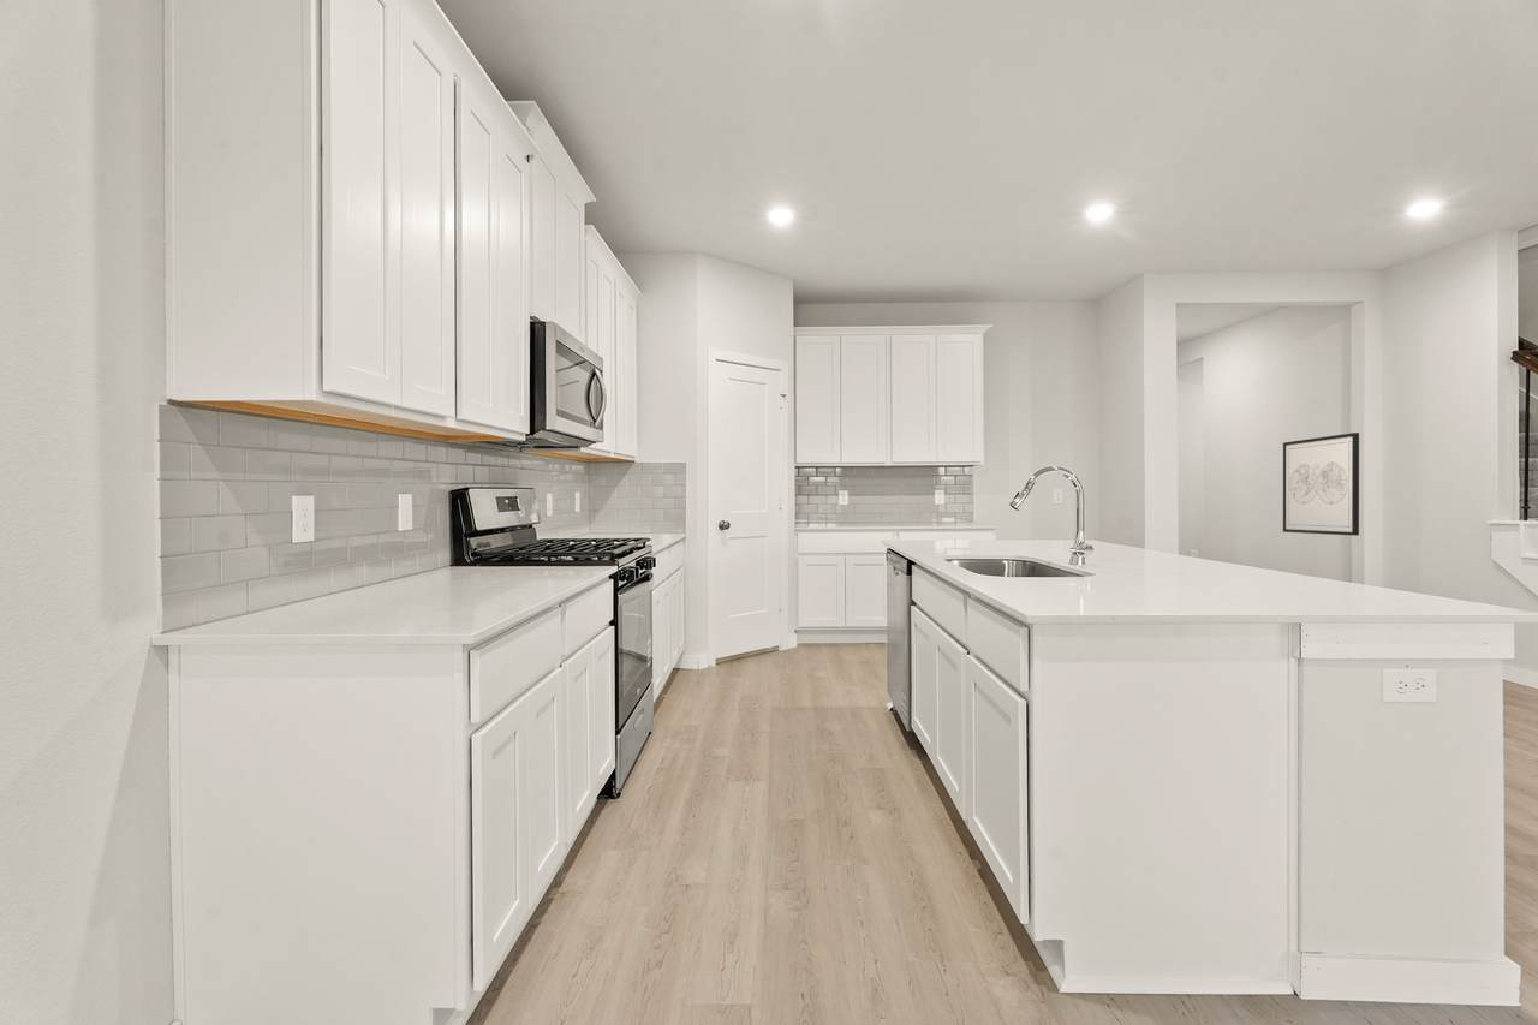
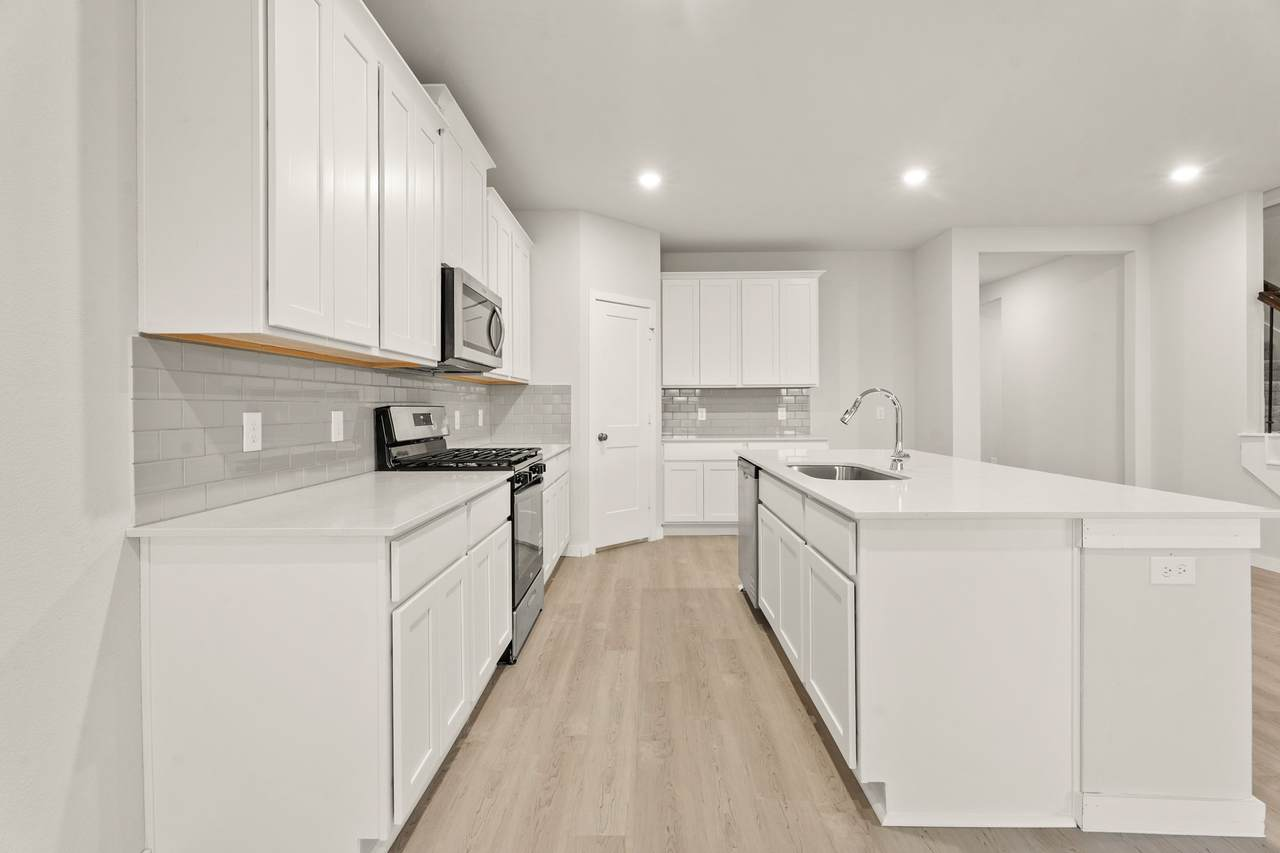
- wall art [1282,431,1360,537]
